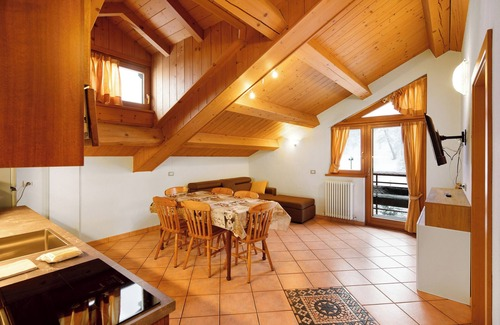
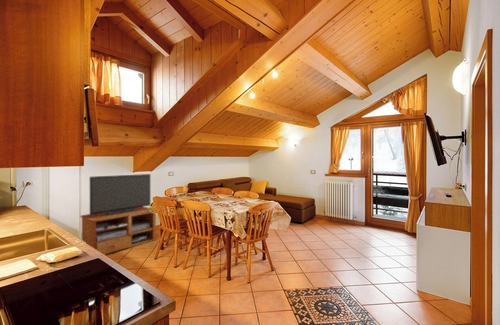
+ tv stand [79,173,157,255]
